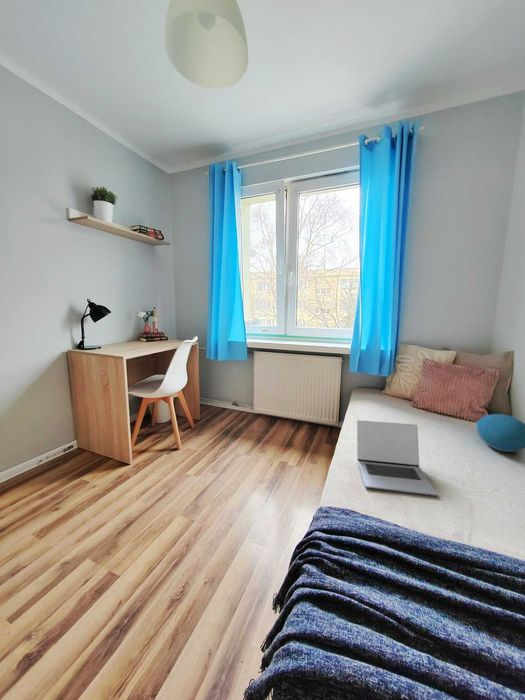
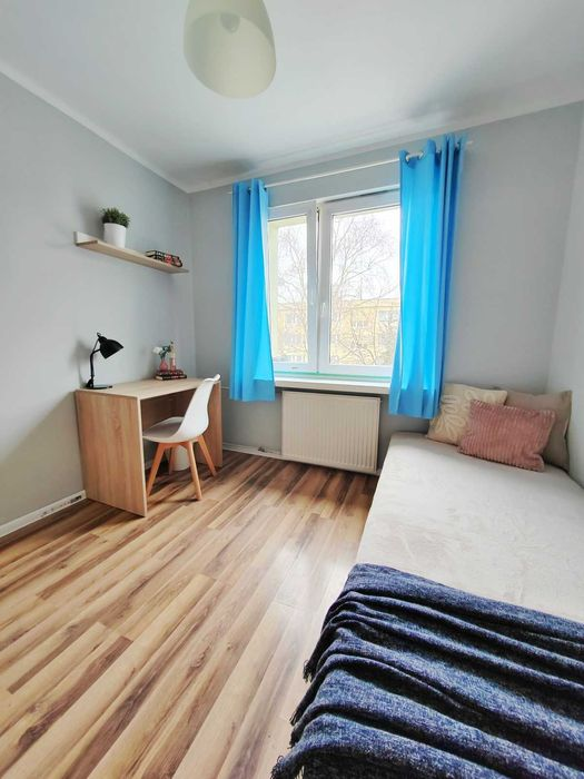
- cushion [475,413,525,453]
- laptop [356,419,438,497]
